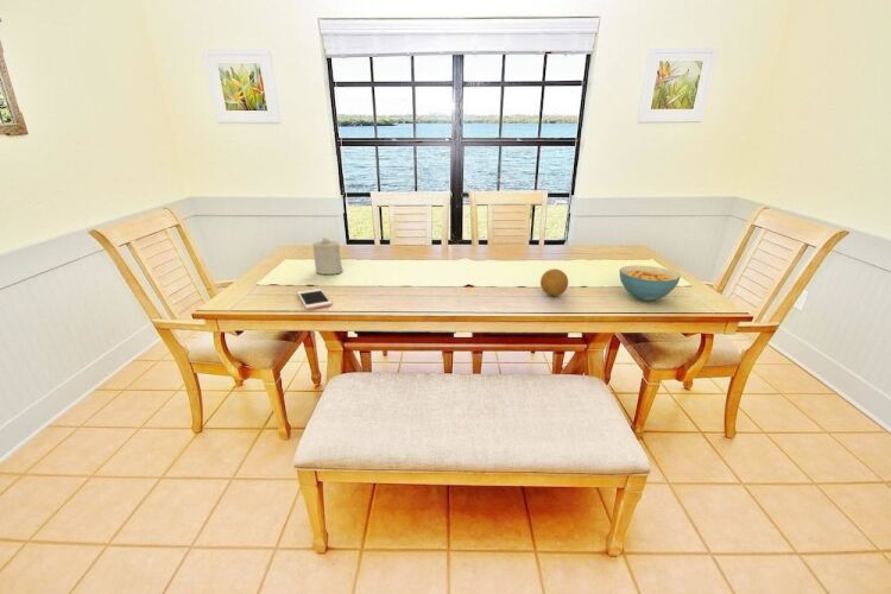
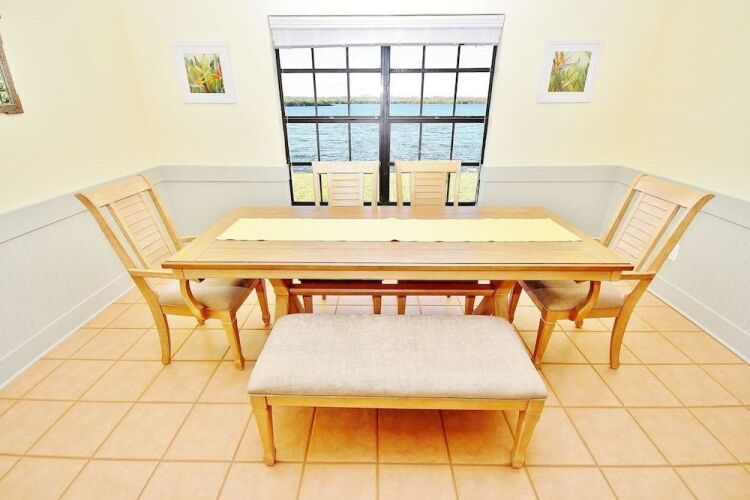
- cell phone [296,287,333,310]
- fruit [539,267,569,297]
- candle [312,236,343,276]
- cereal bowl [619,264,682,302]
